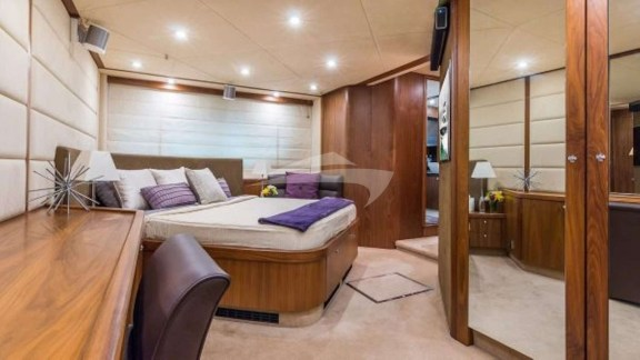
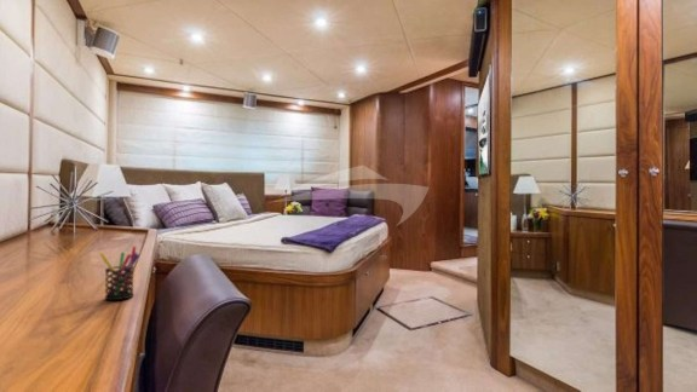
+ pen holder [98,246,140,301]
